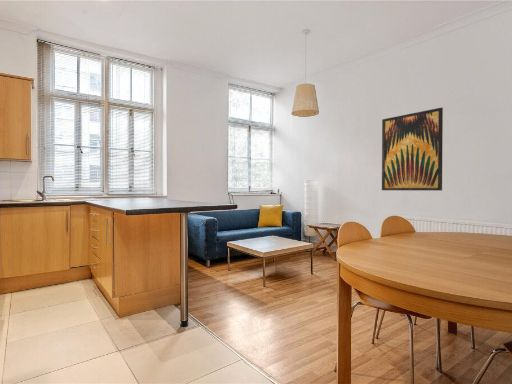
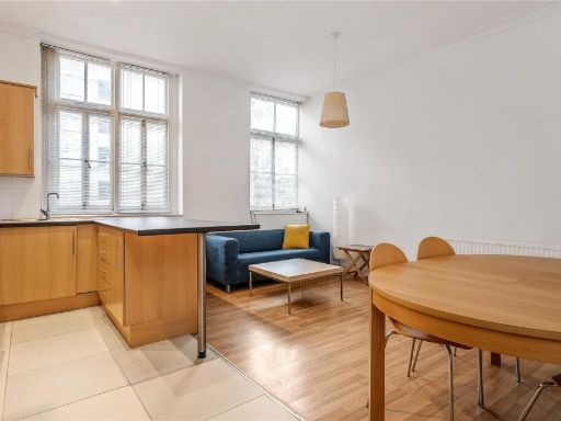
- wall art [381,106,444,192]
